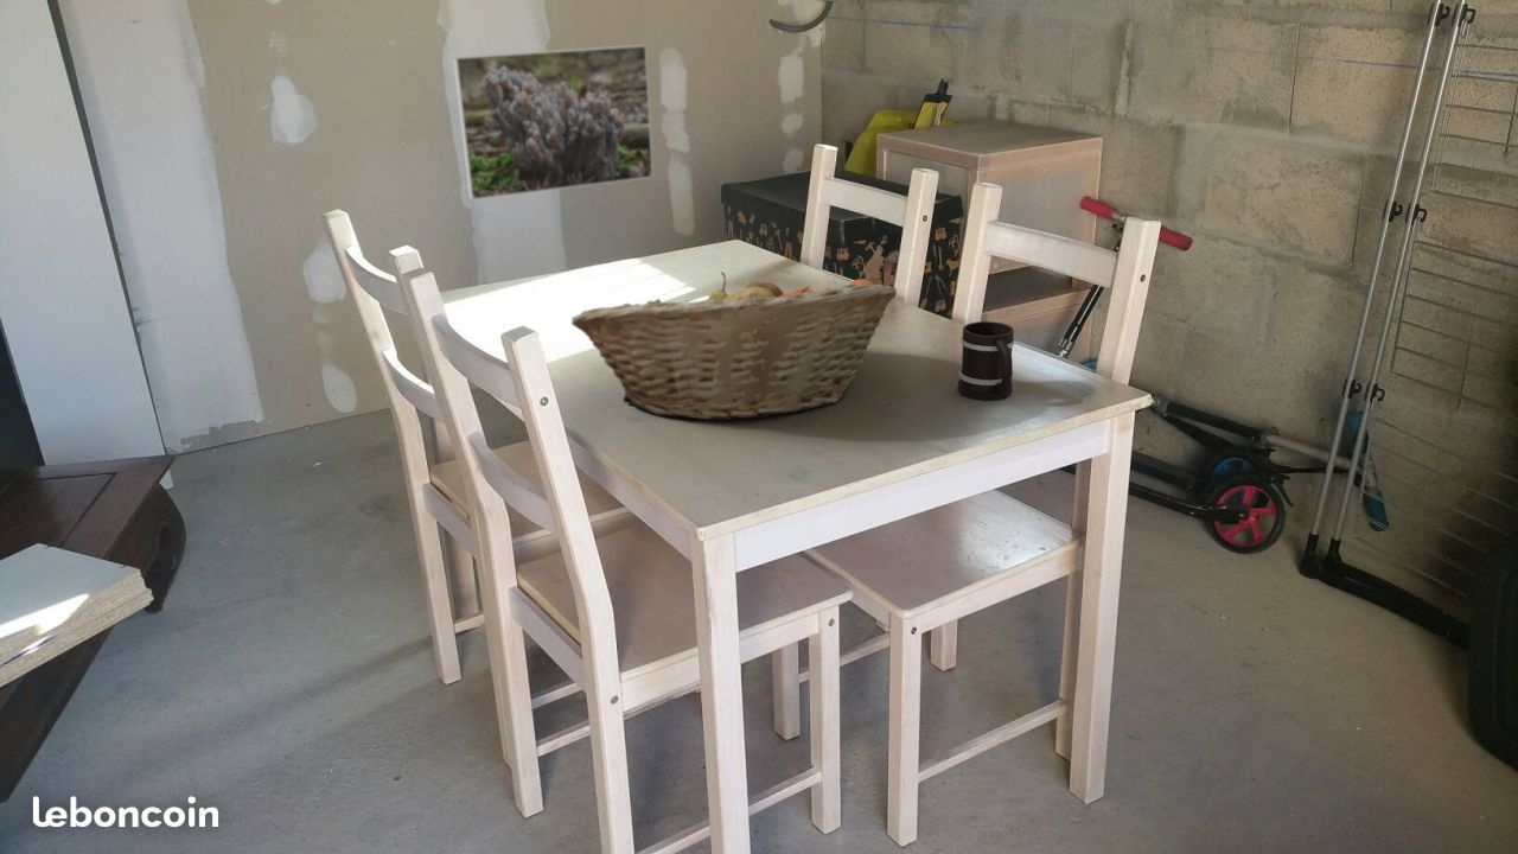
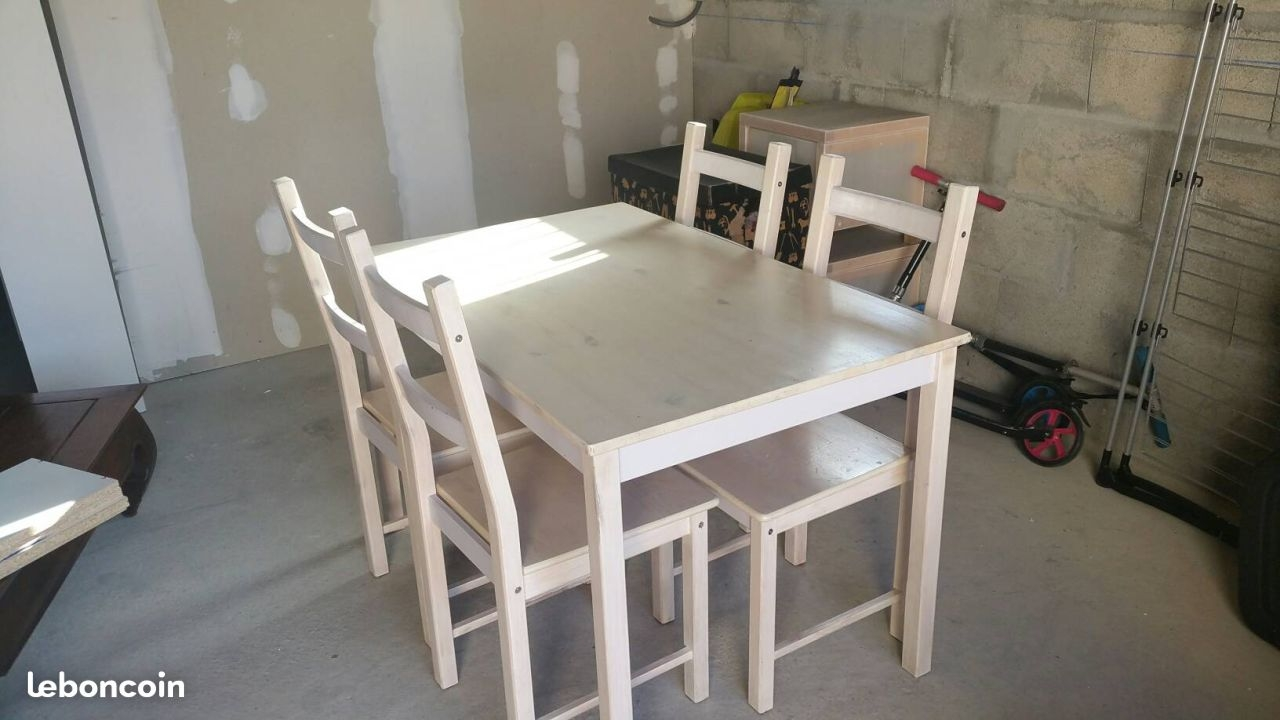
- mug [957,320,1015,401]
- fruit basket [570,270,898,422]
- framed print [452,44,655,202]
